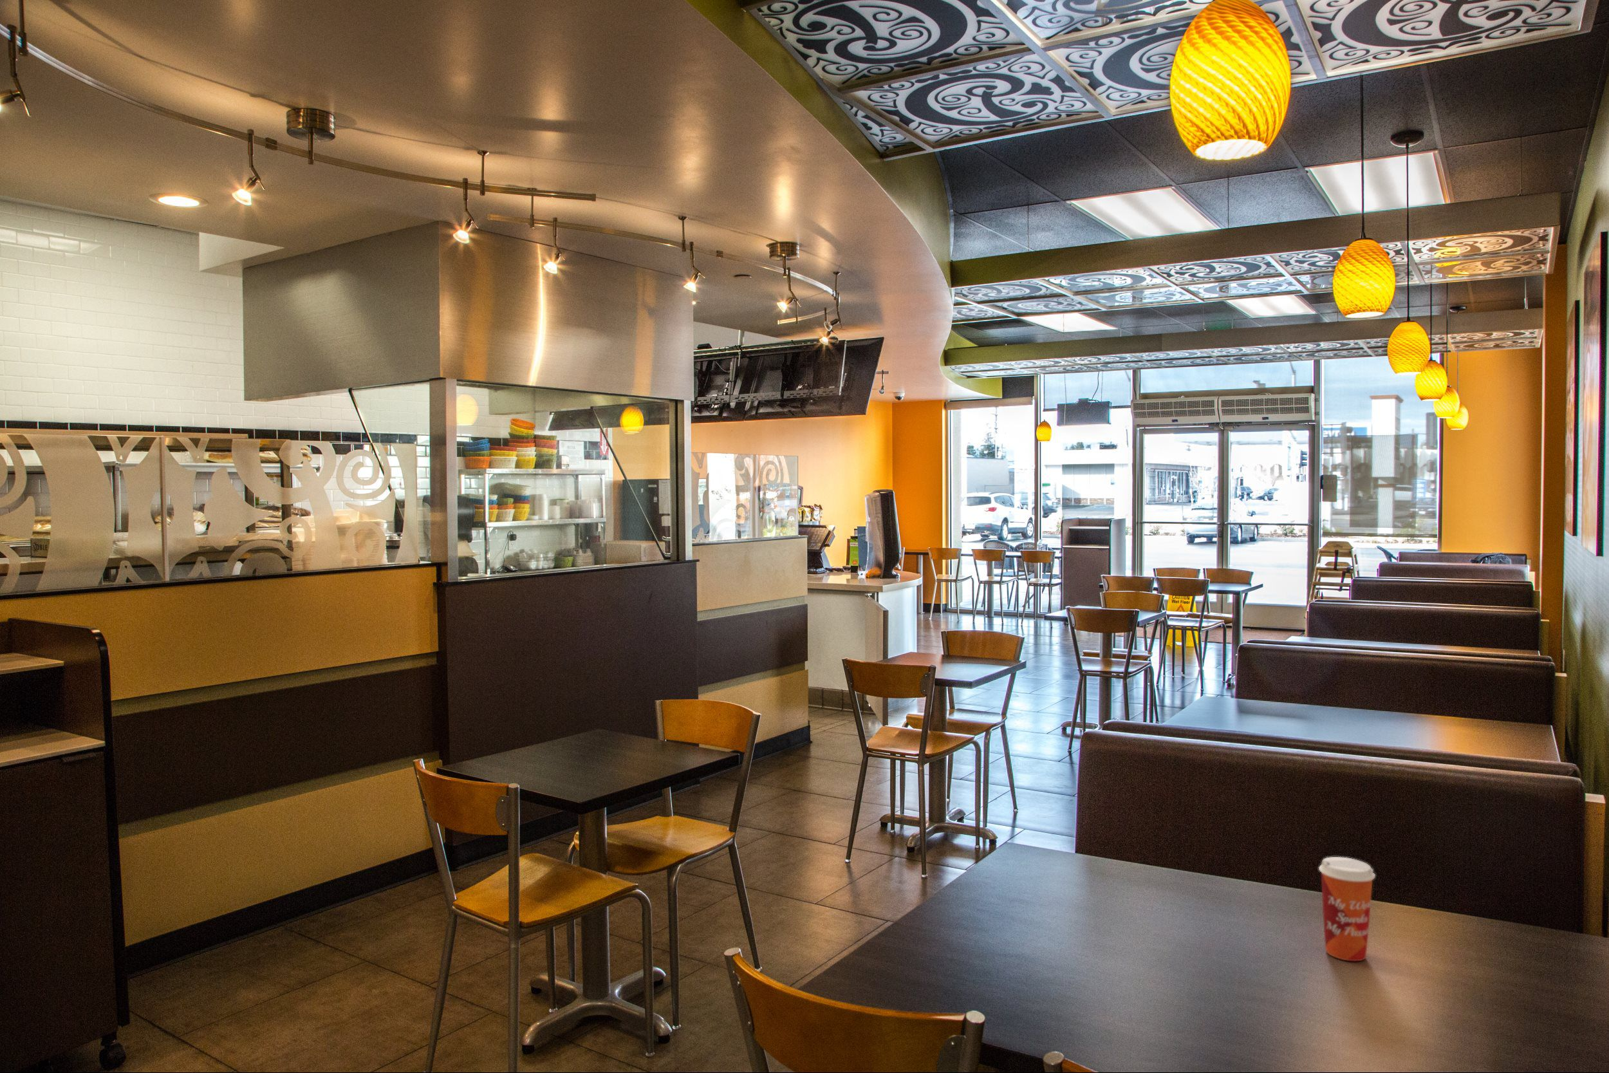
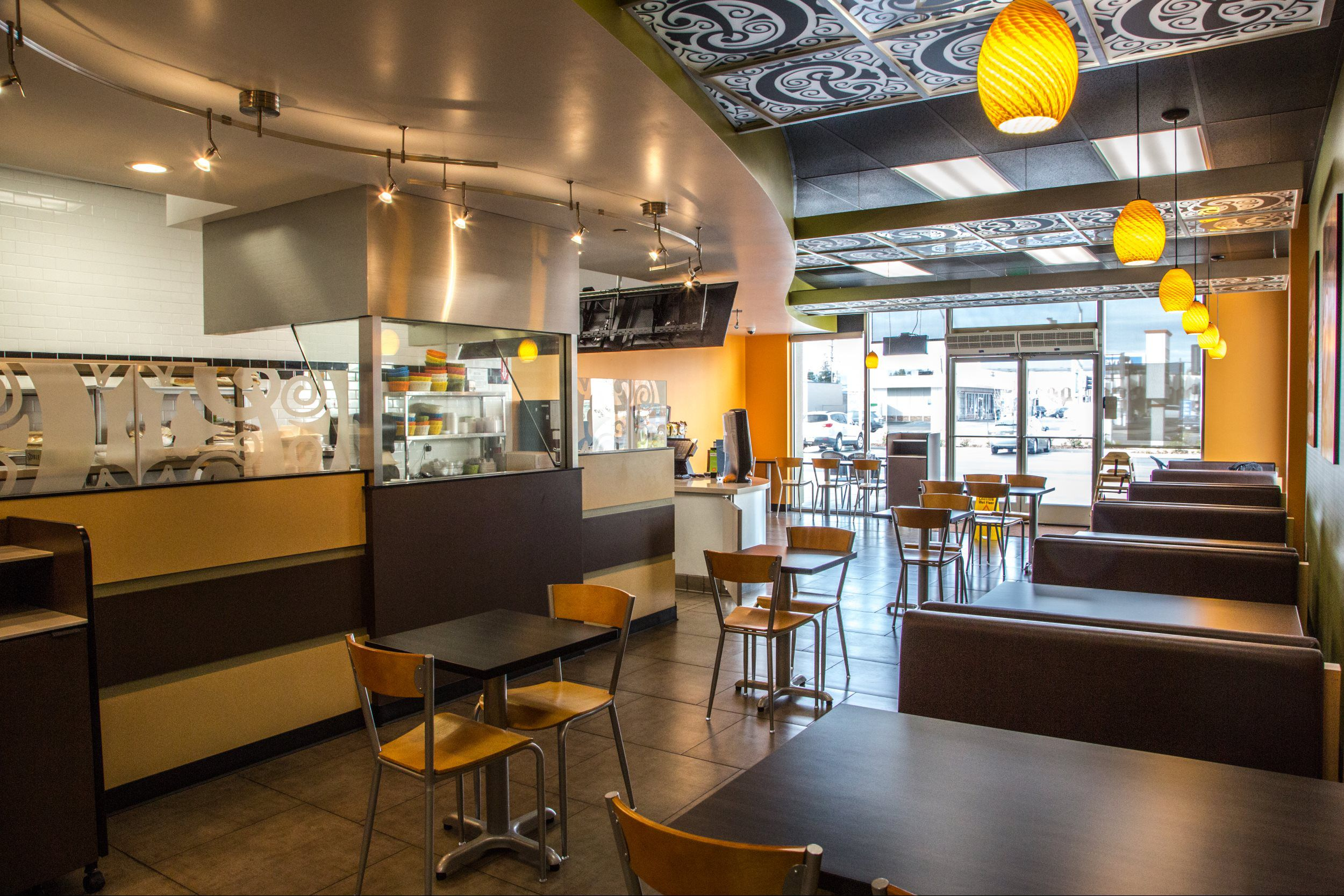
- paper cup [1318,856,1376,962]
